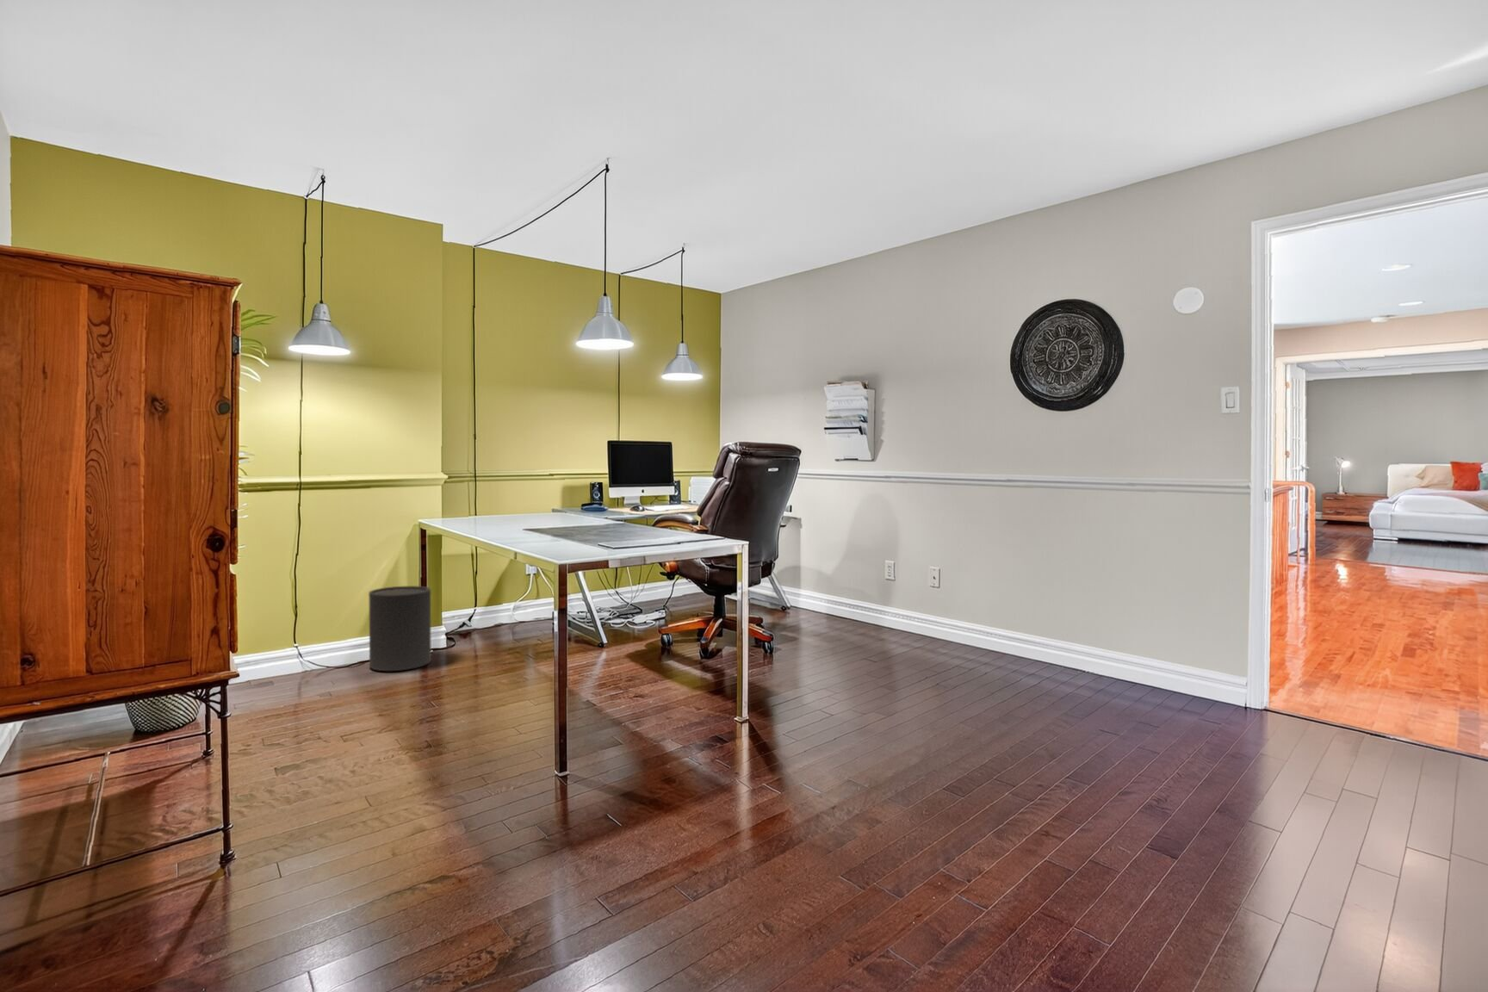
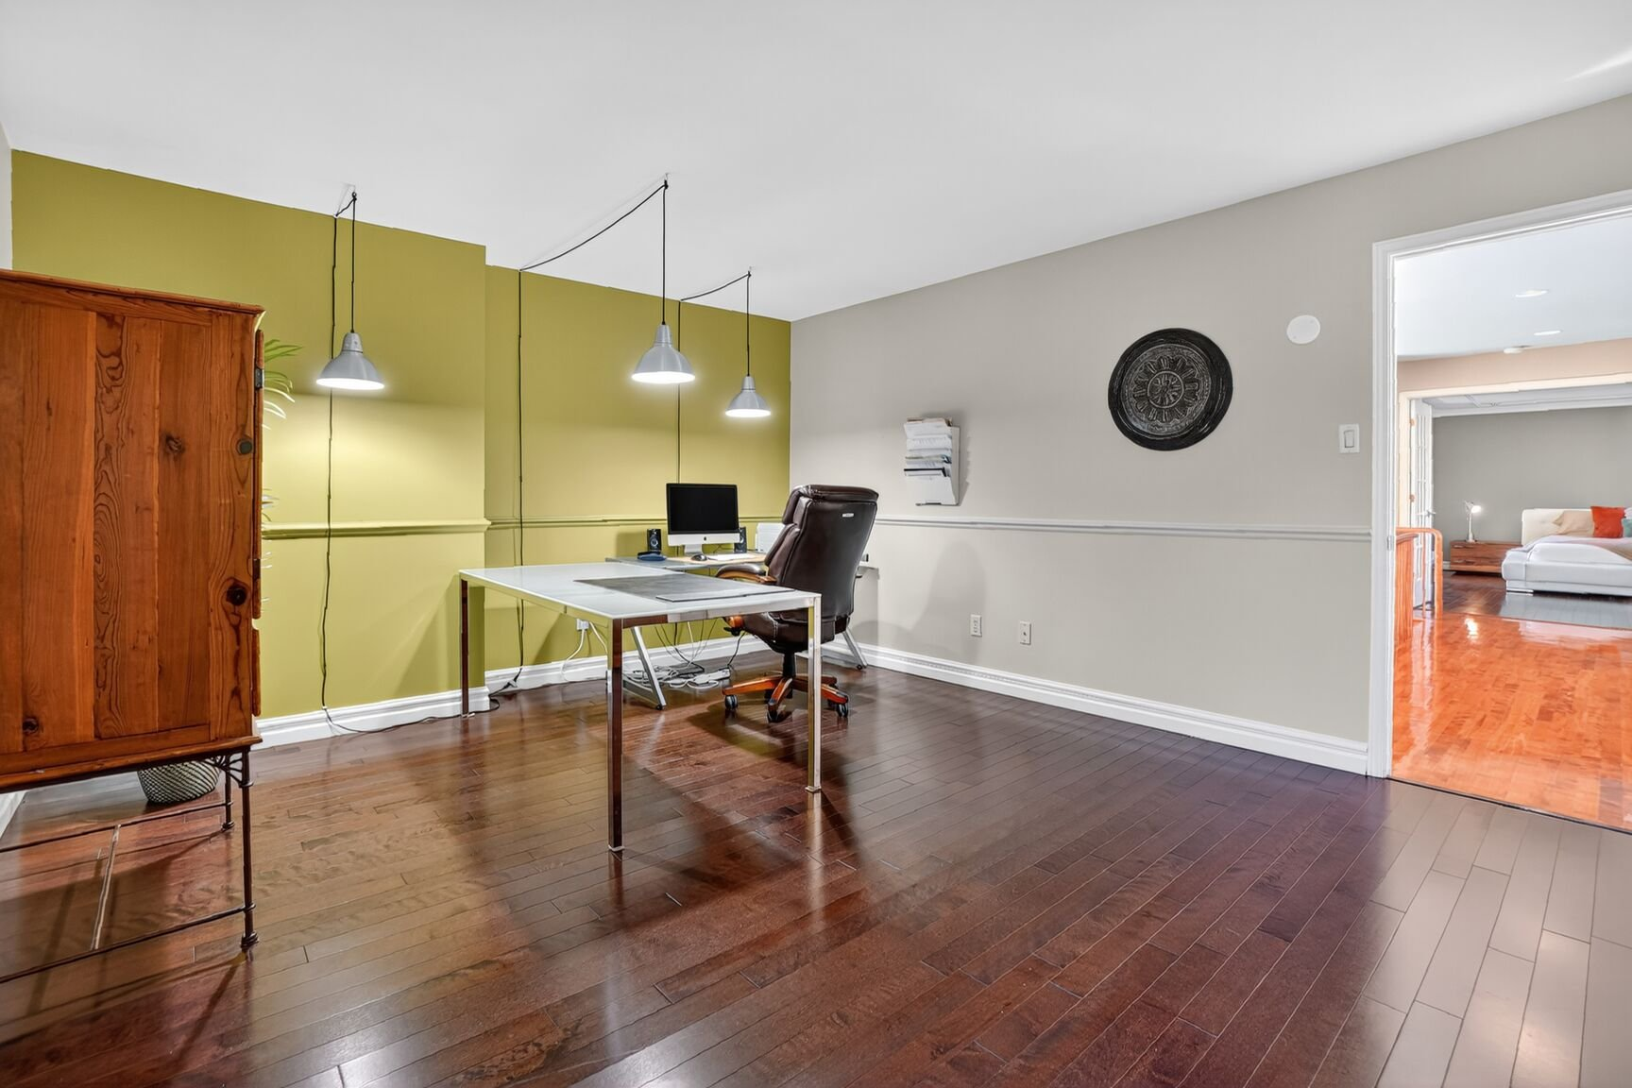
- trash can [368,585,432,672]
